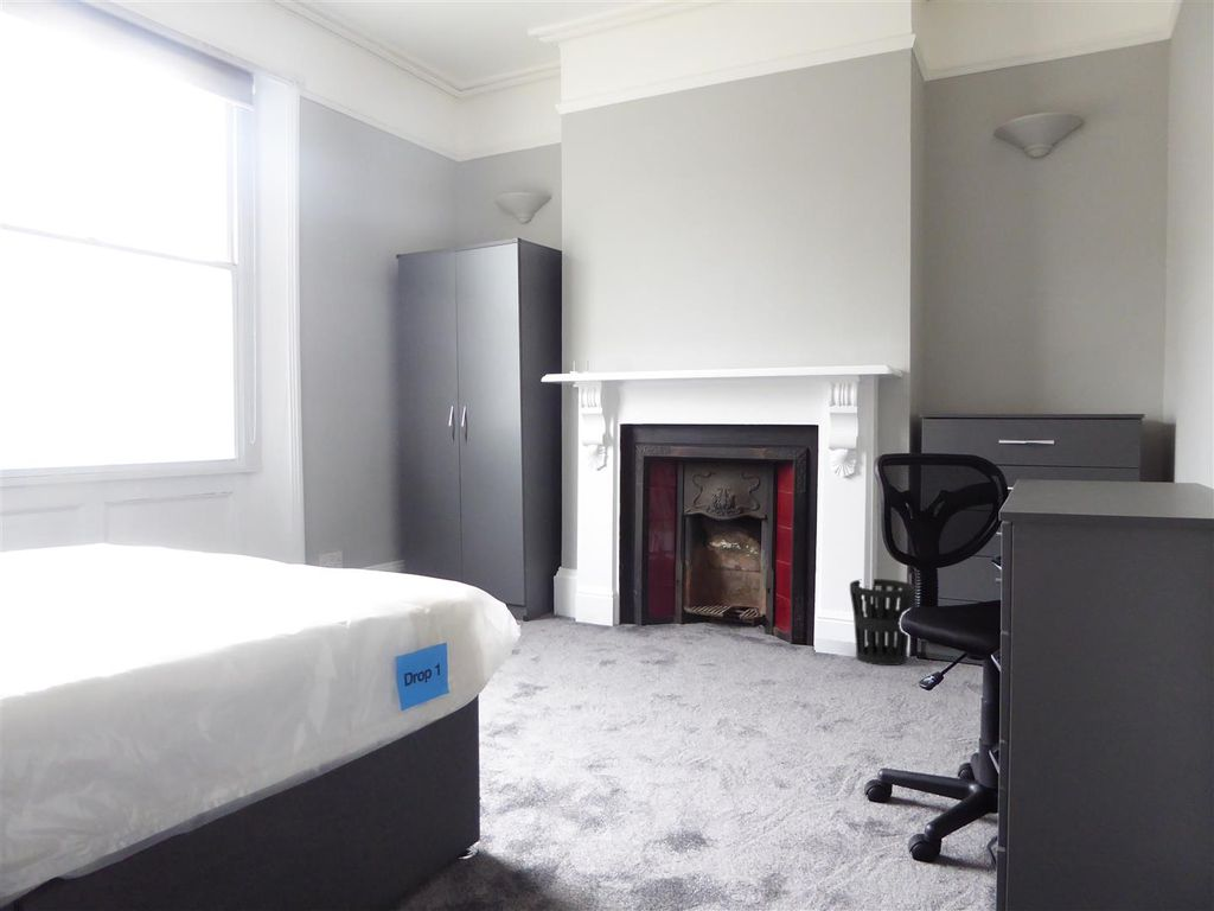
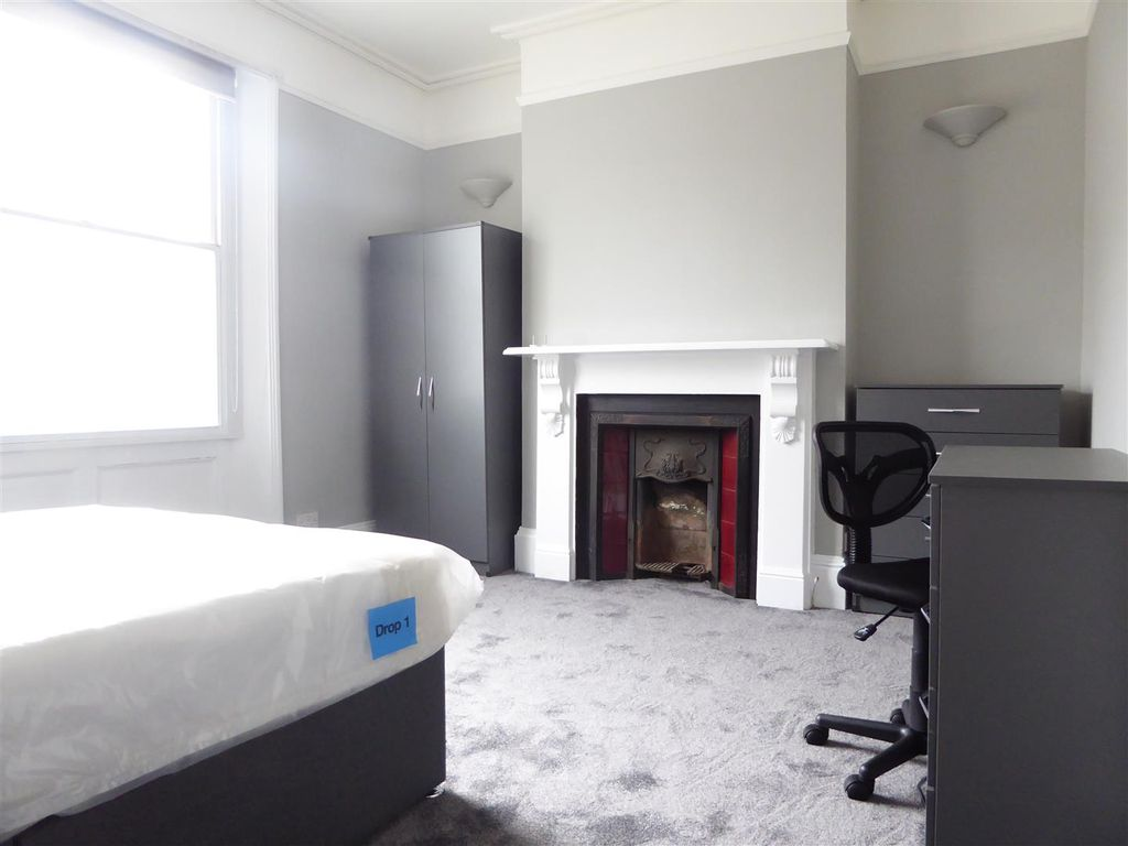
- wastebasket [849,578,916,667]
